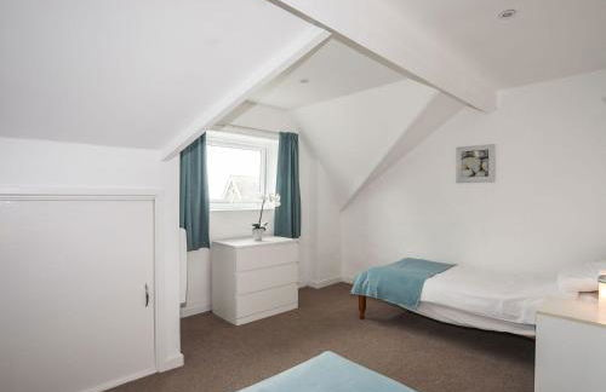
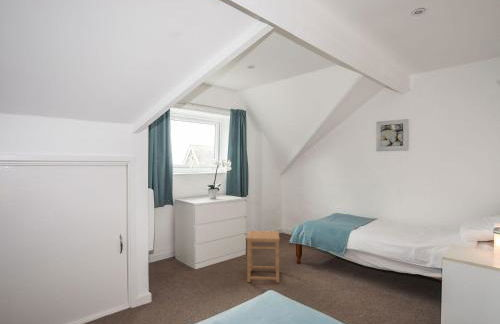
+ side table [246,230,280,284]
